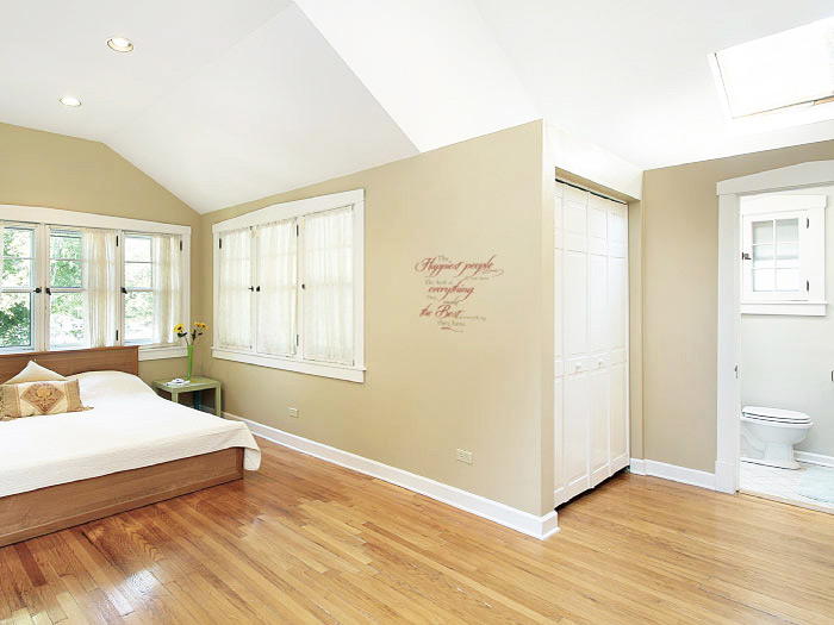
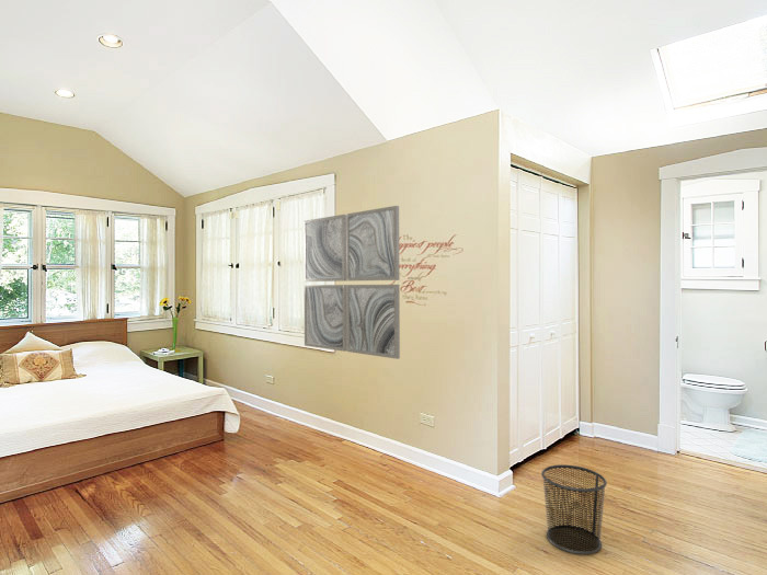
+ wall art [302,205,401,360]
+ waste bin [540,463,608,555]
